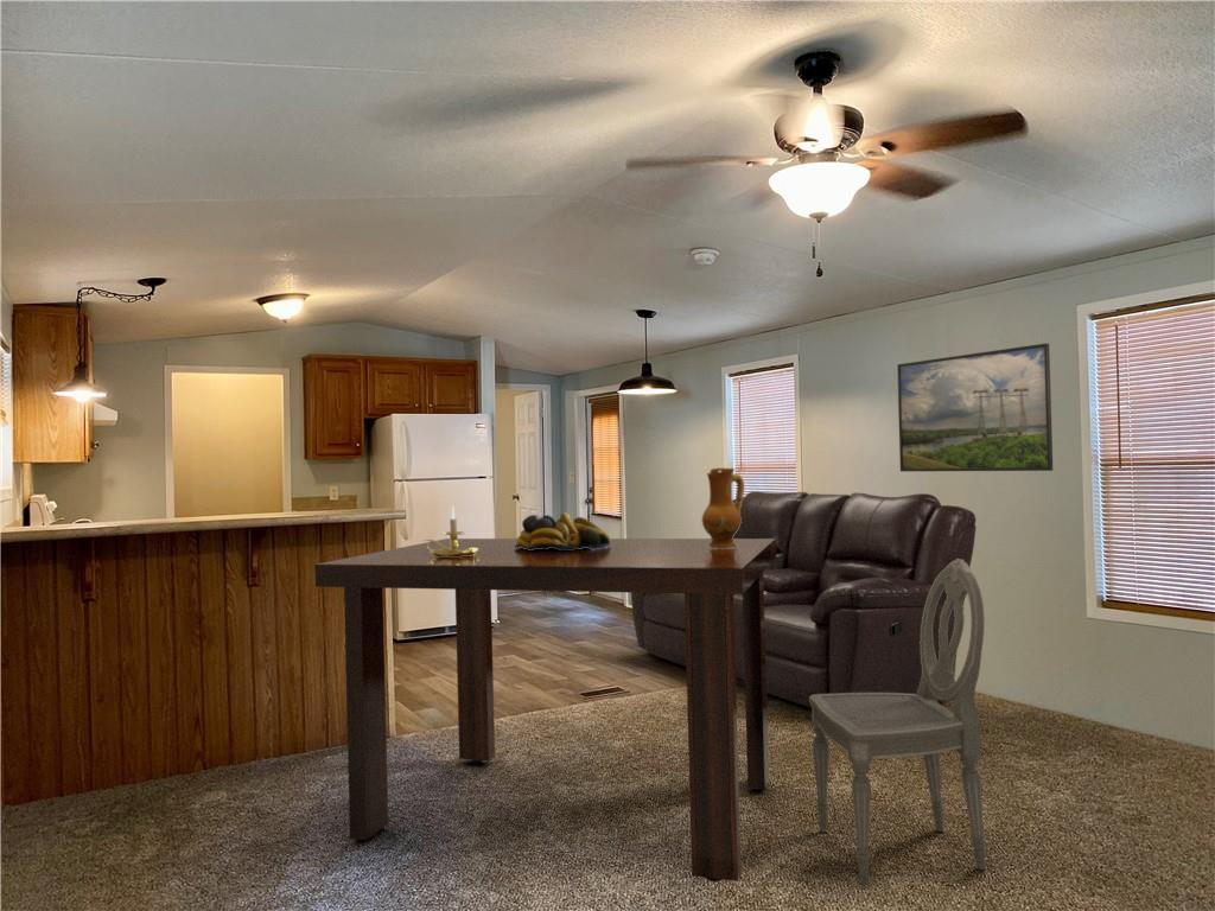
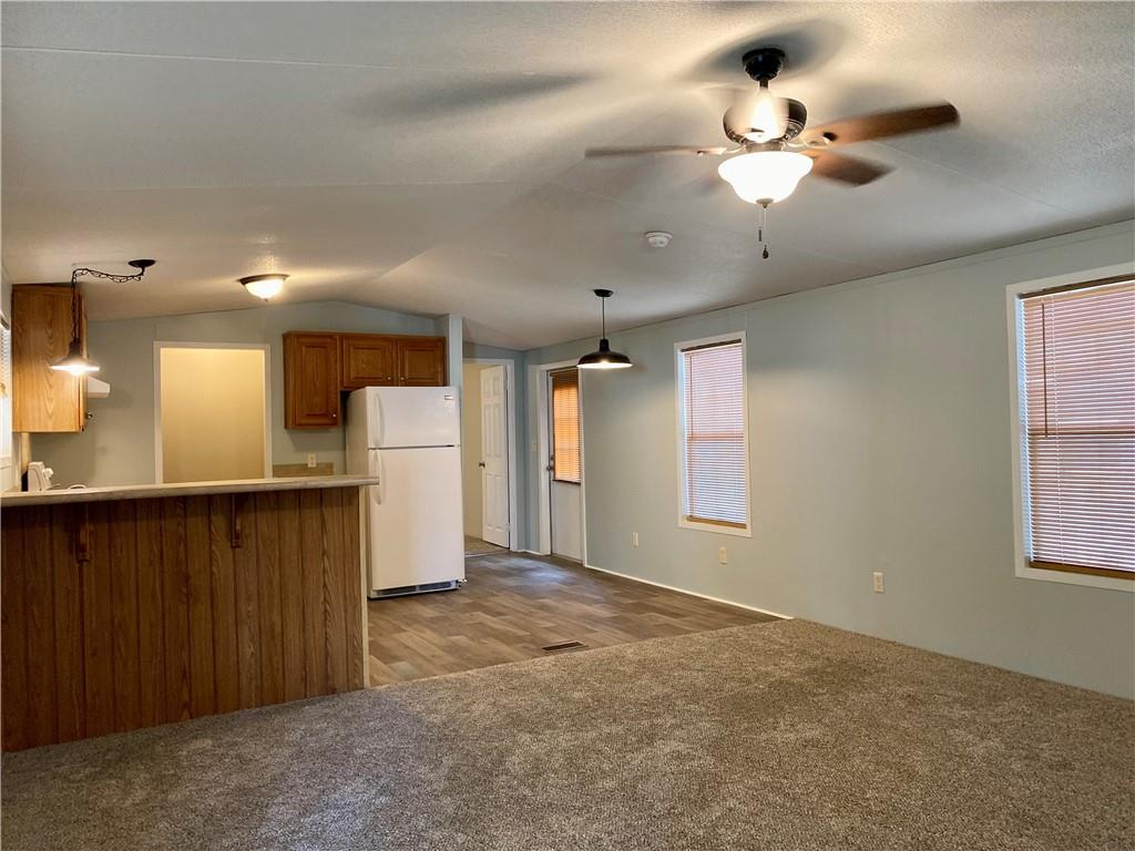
- sofa [630,491,978,709]
- dining table [313,537,776,883]
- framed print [896,343,1054,472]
- candle holder [421,504,478,558]
- fruit bowl [514,511,611,550]
- ceramic jug [701,467,745,549]
- dining chair [809,559,987,887]
